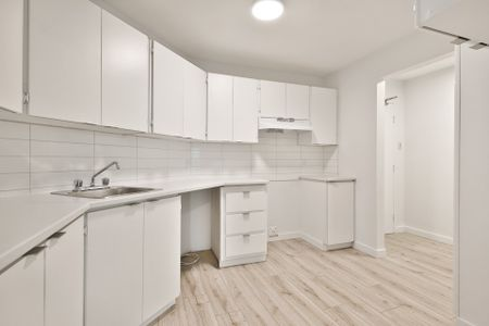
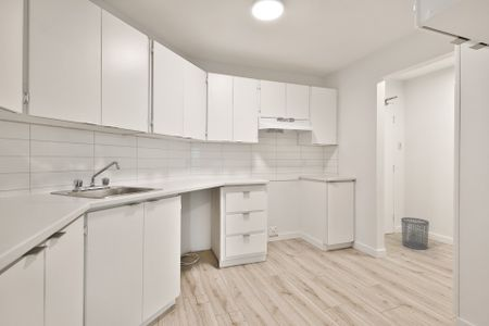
+ waste bin [400,216,430,250]
